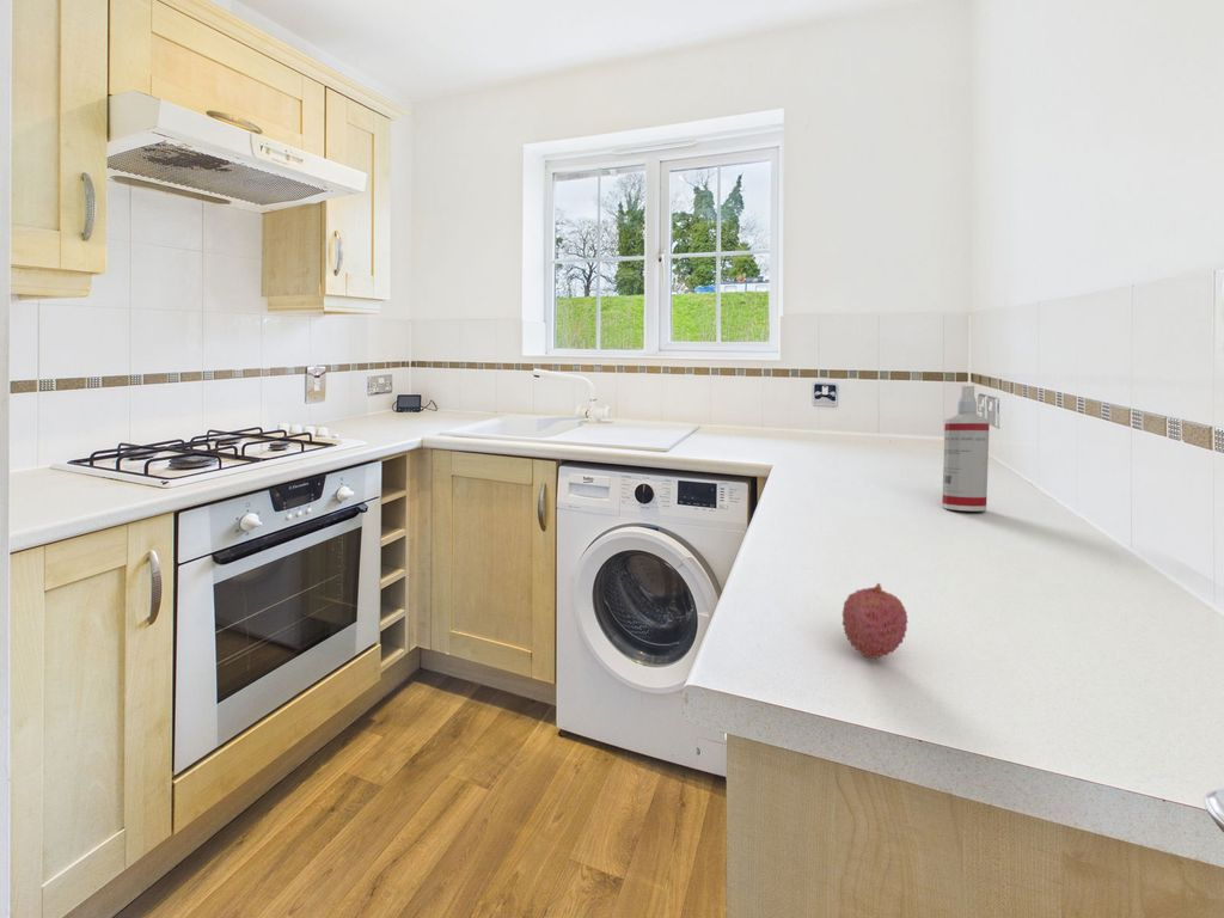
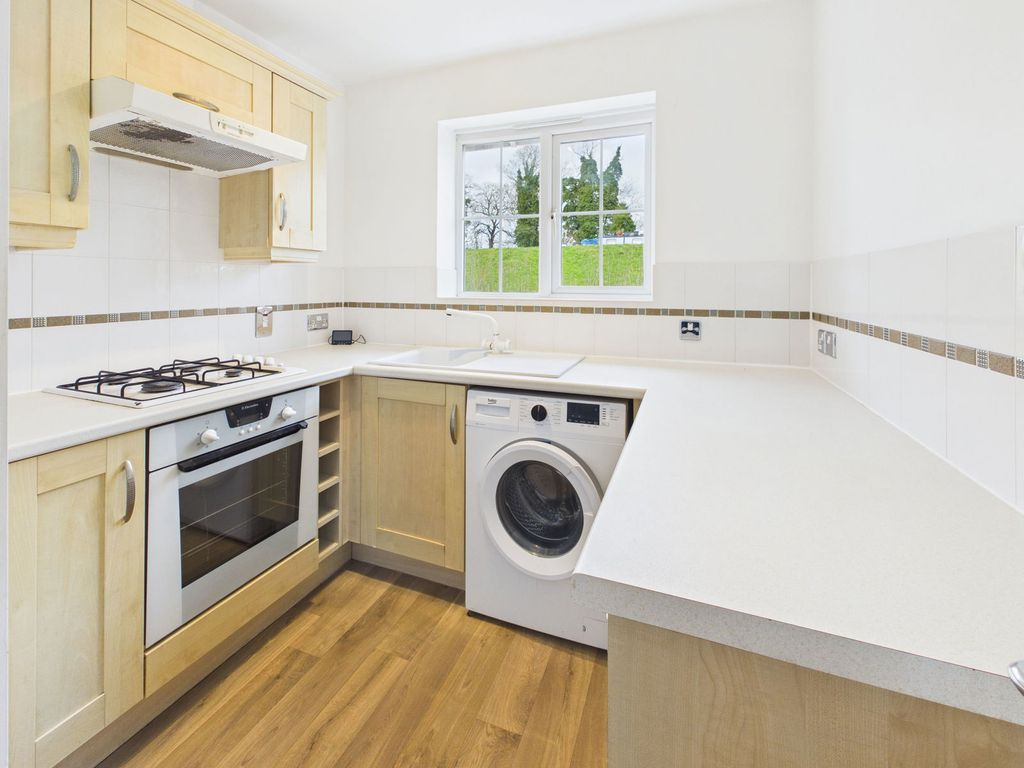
- fruit [842,582,908,660]
- spray bottle [941,385,991,512]
